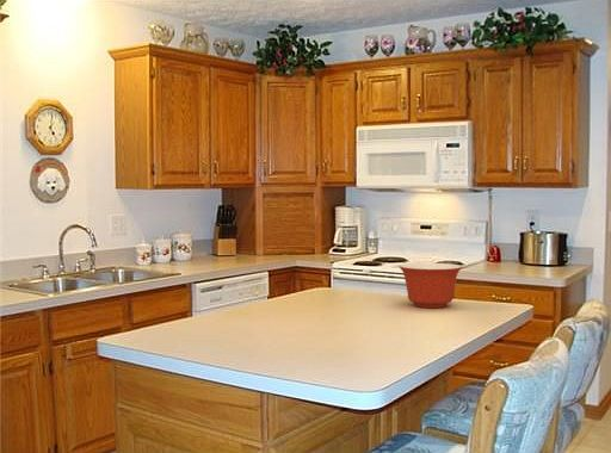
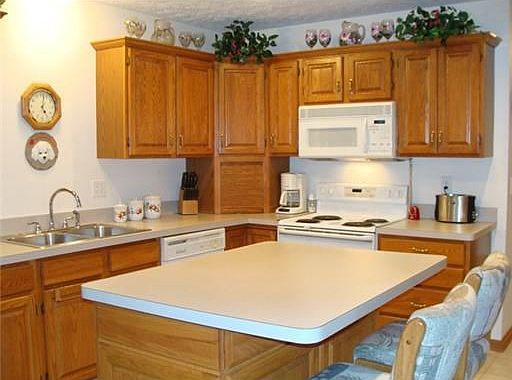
- mixing bowl [397,262,463,309]
